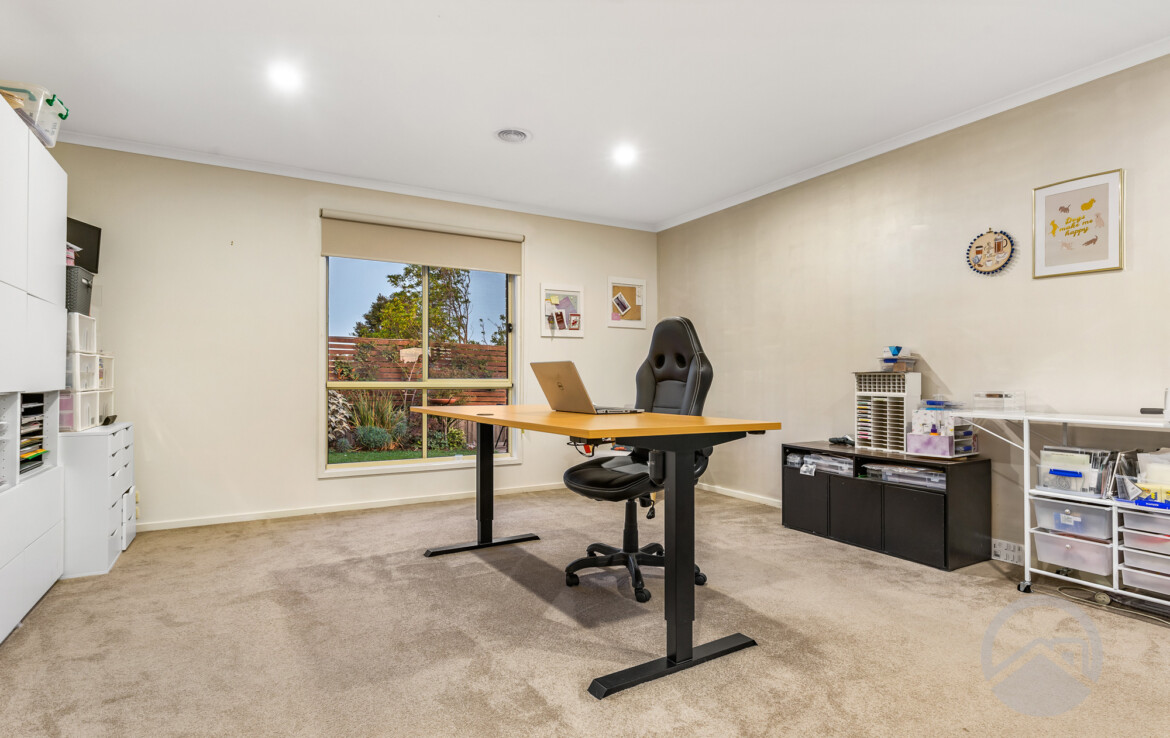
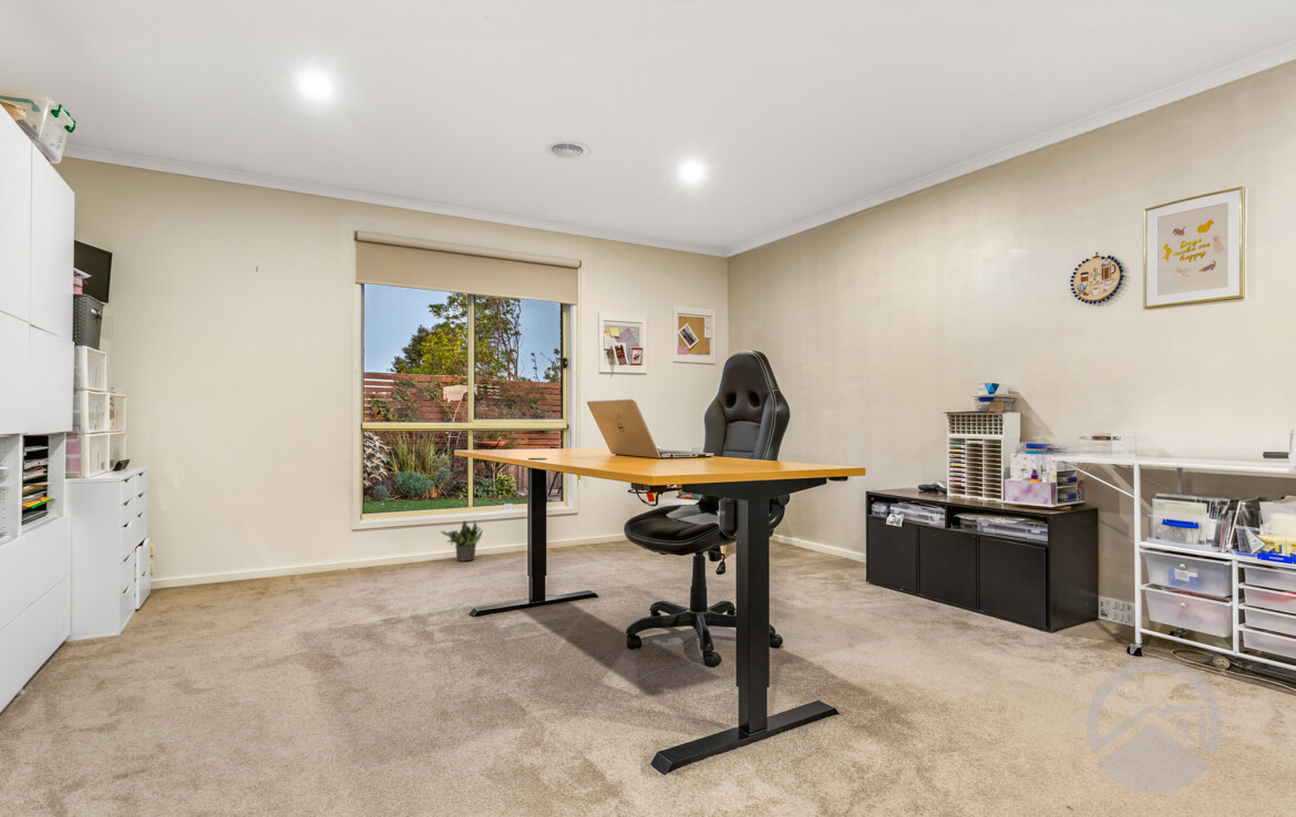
+ potted plant [438,520,484,562]
